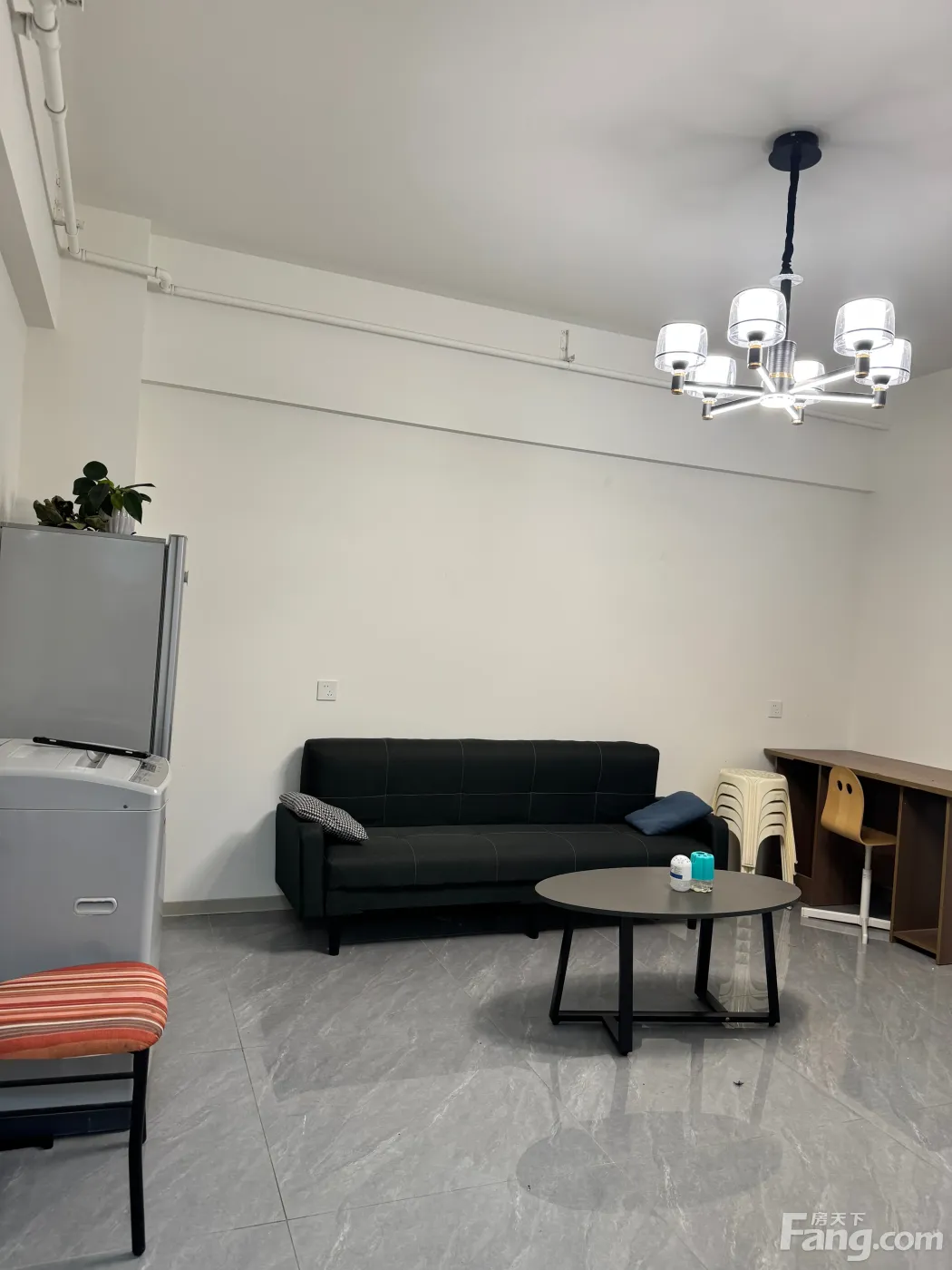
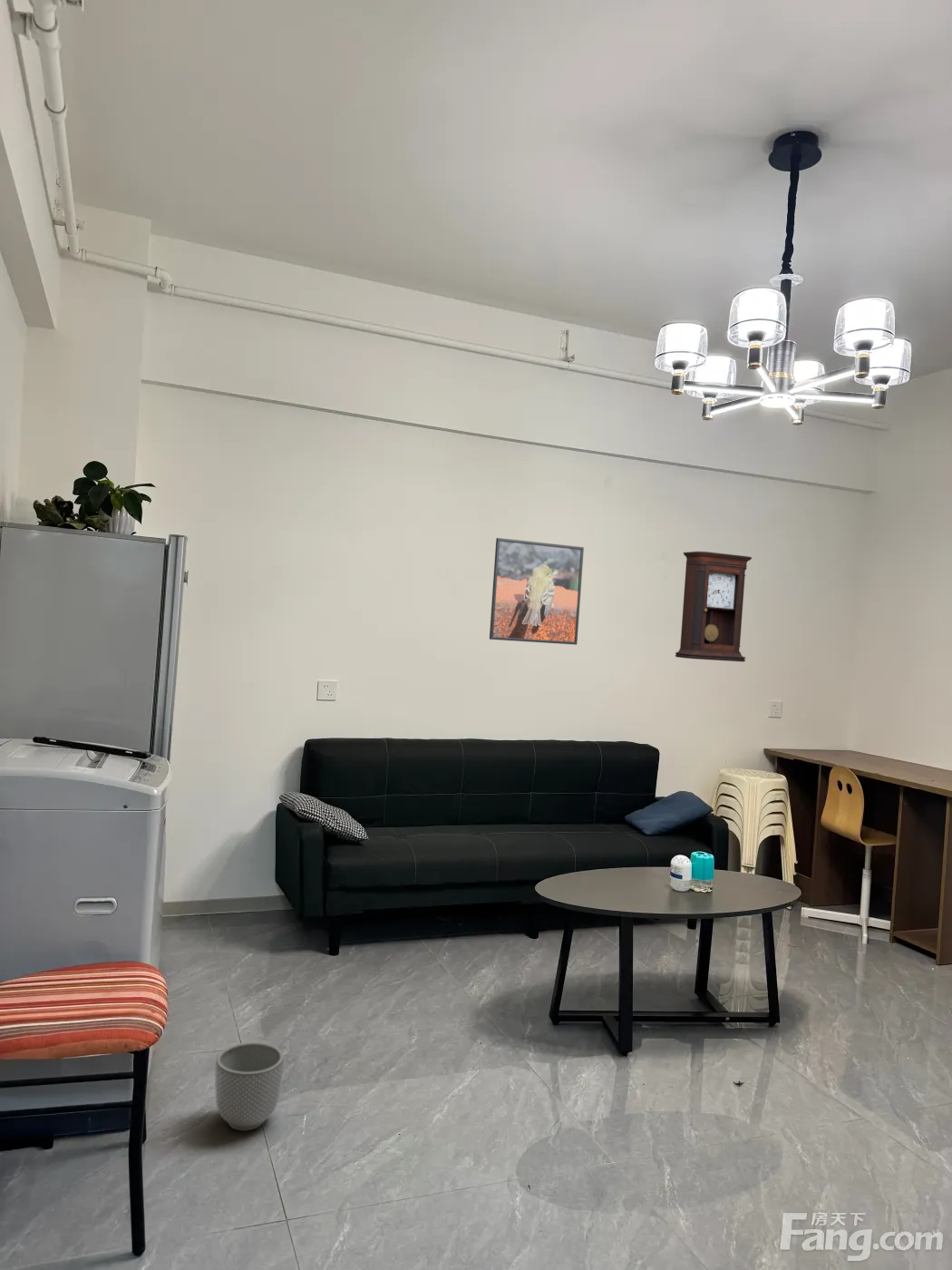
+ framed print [489,537,585,646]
+ pendulum clock [675,551,753,662]
+ planter [214,1041,286,1132]
